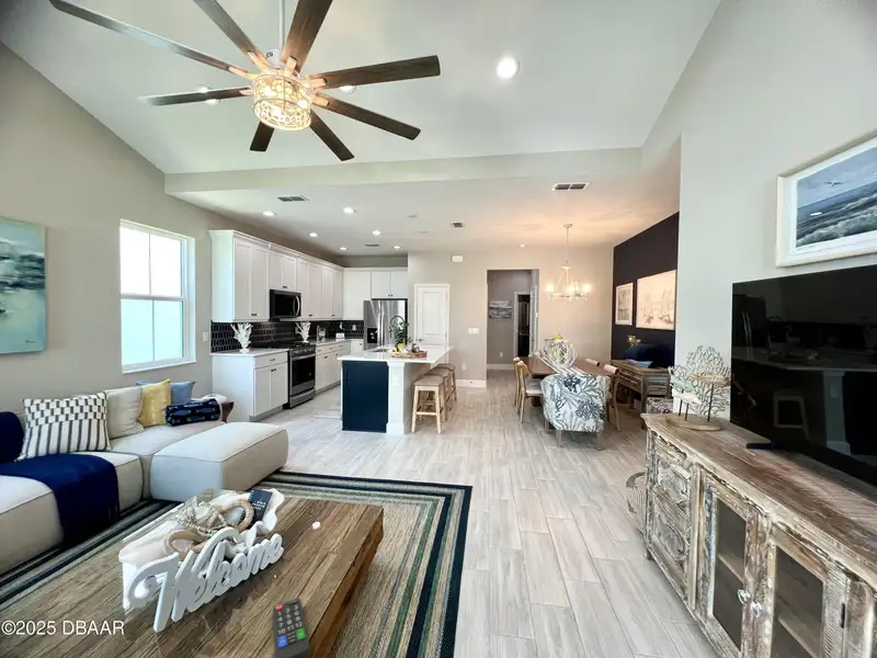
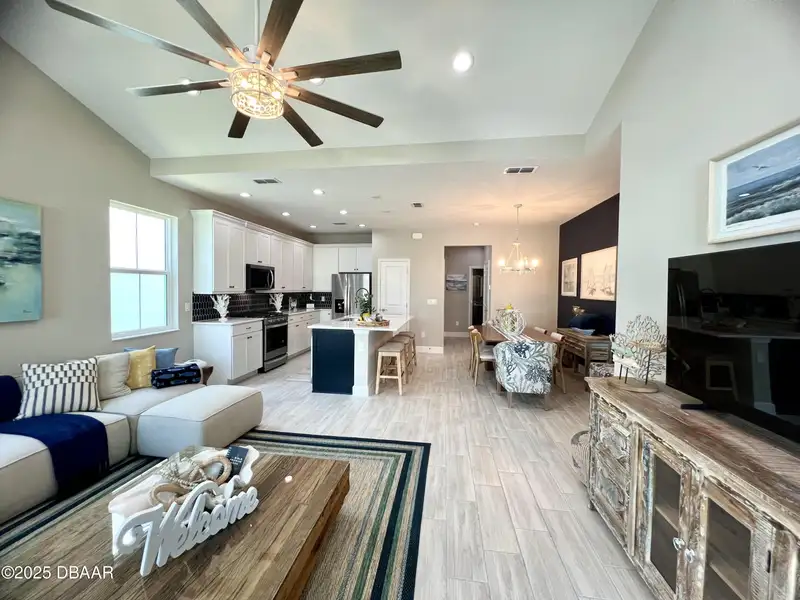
- remote control [272,598,310,658]
